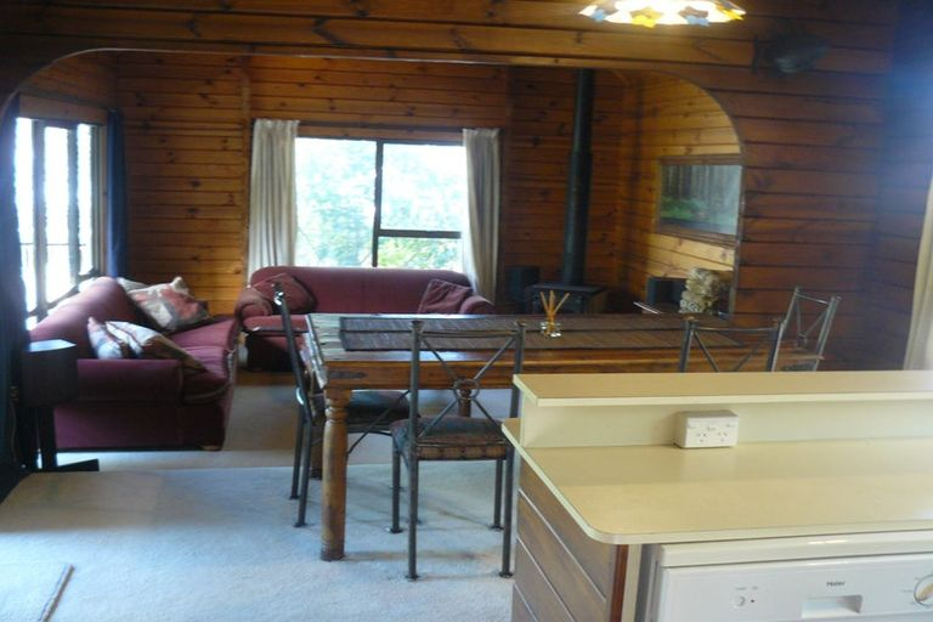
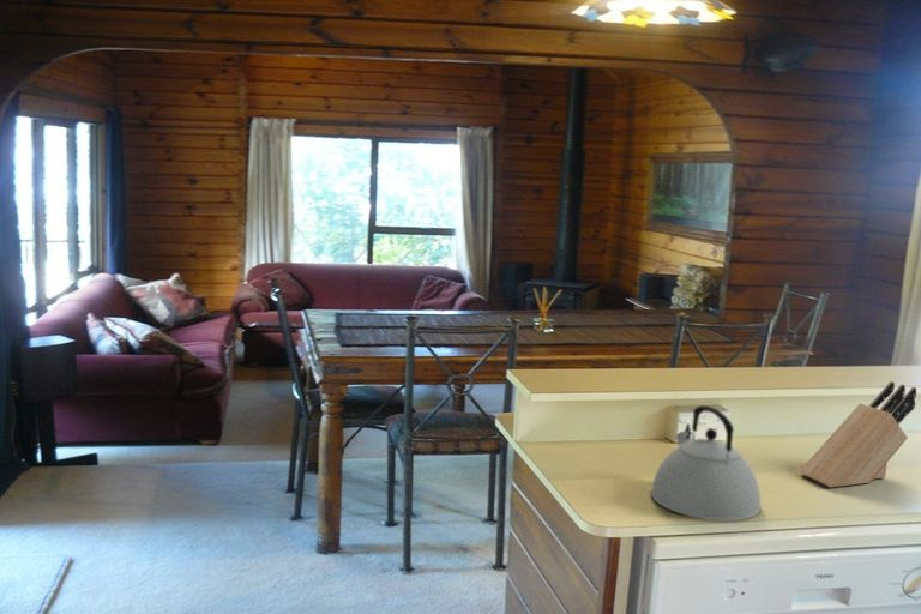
+ knife block [799,380,917,488]
+ kettle [650,404,762,522]
